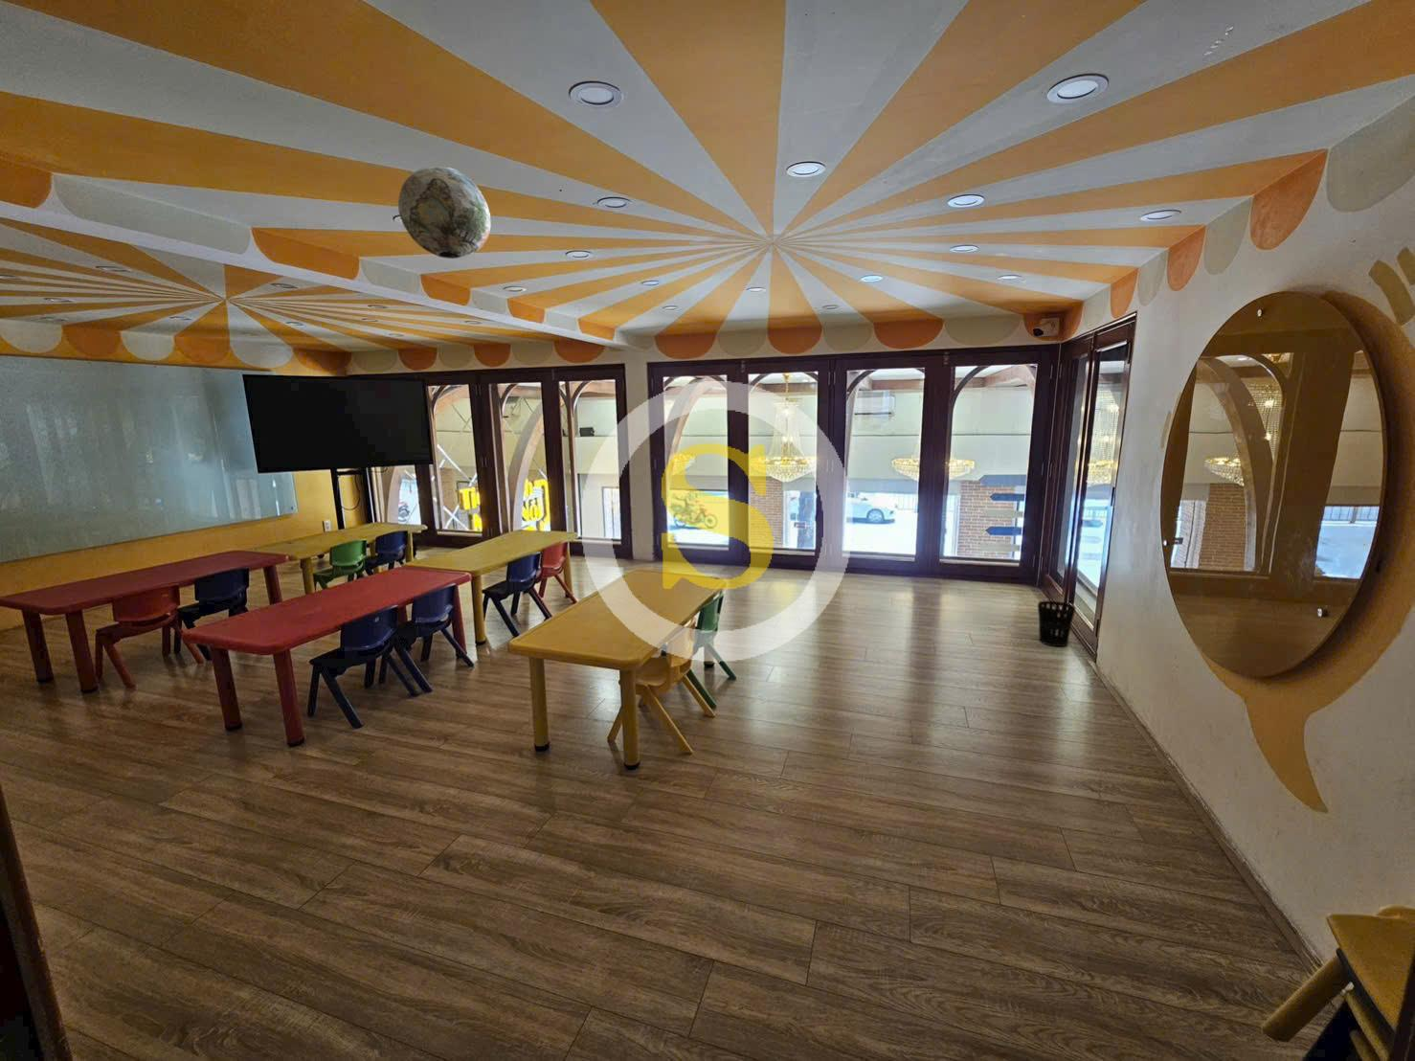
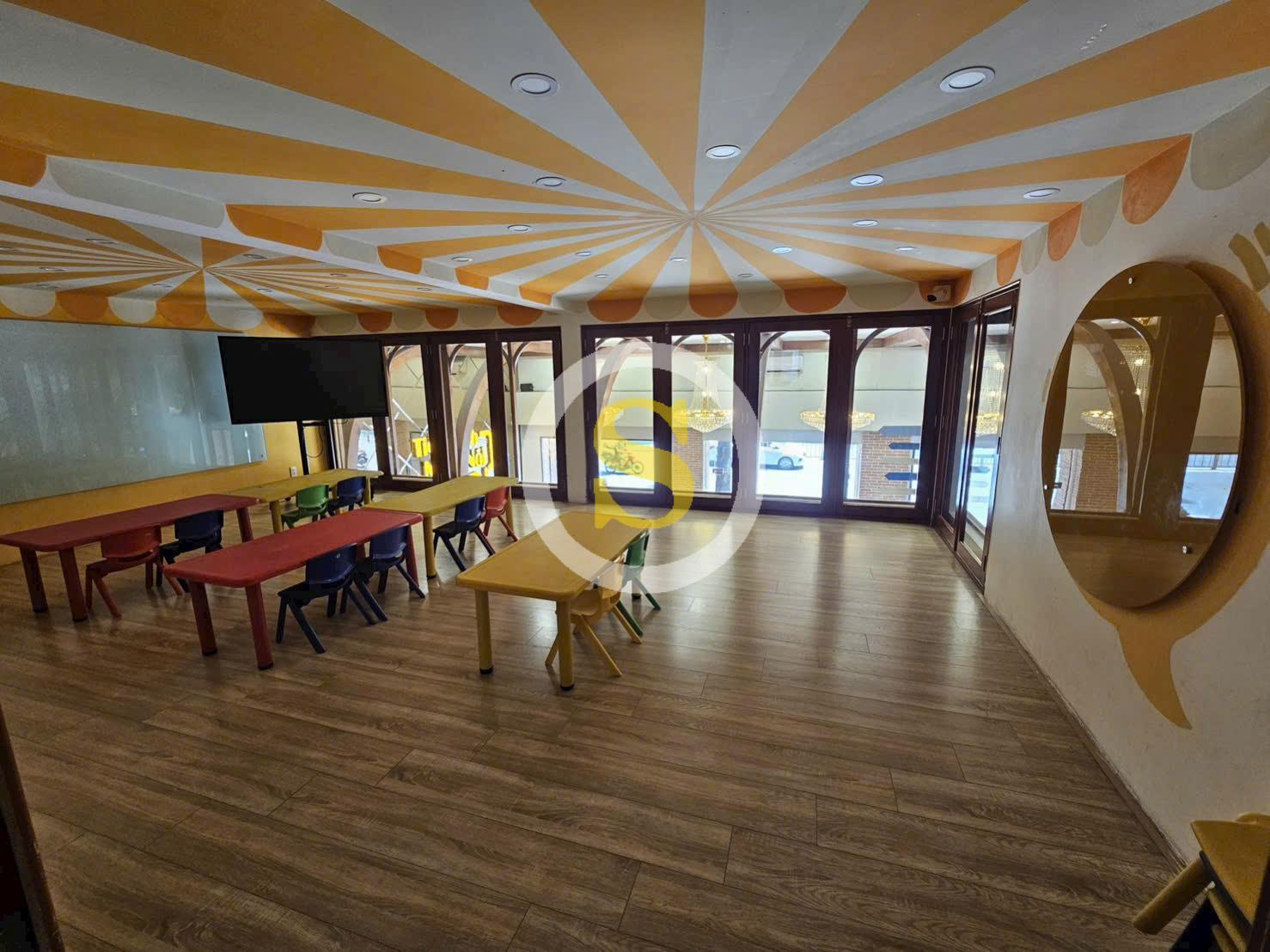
- paper lantern [398,166,492,260]
- wastebasket [1037,600,1076,648]
